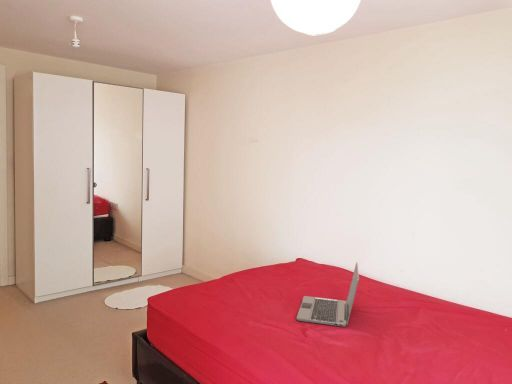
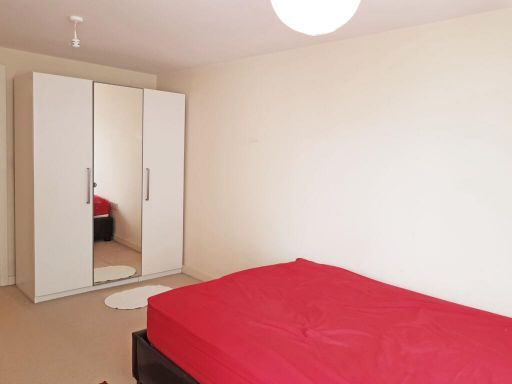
- laptop [296,261,360,328]
